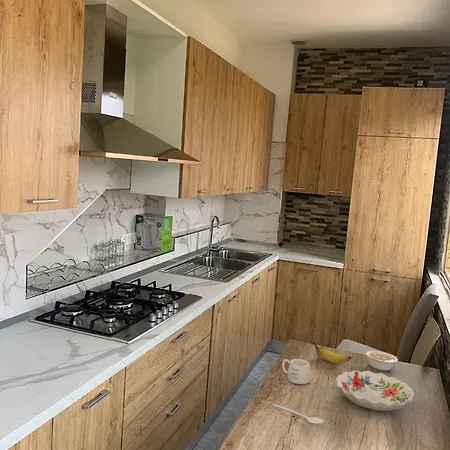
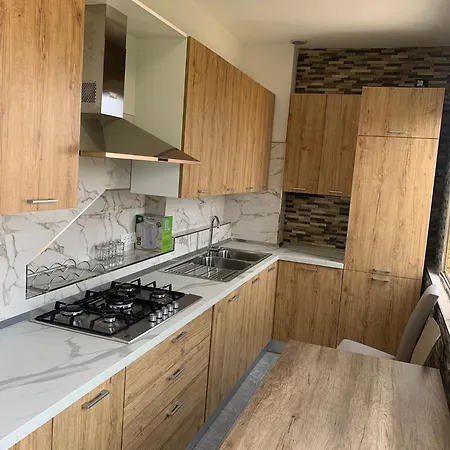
- banana [312,341,353,364]
- stirrer [271,403,324,424]
- mug [281,358,311,385]
- decorative bowl [335,369,415,412]
- legume [365,350,399,372]
